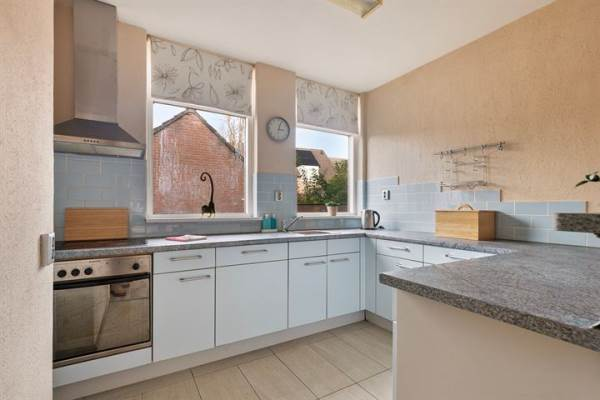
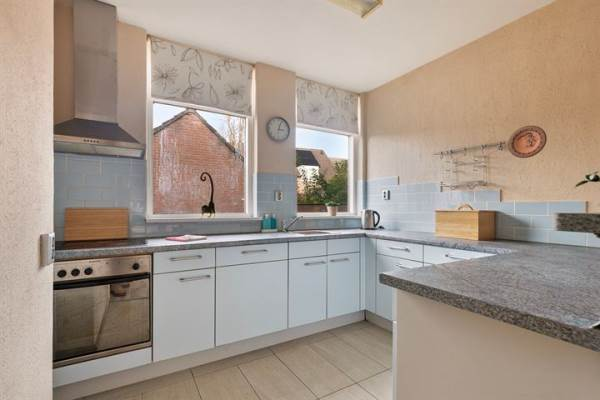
+ decorative plate [507,125,548,159]
